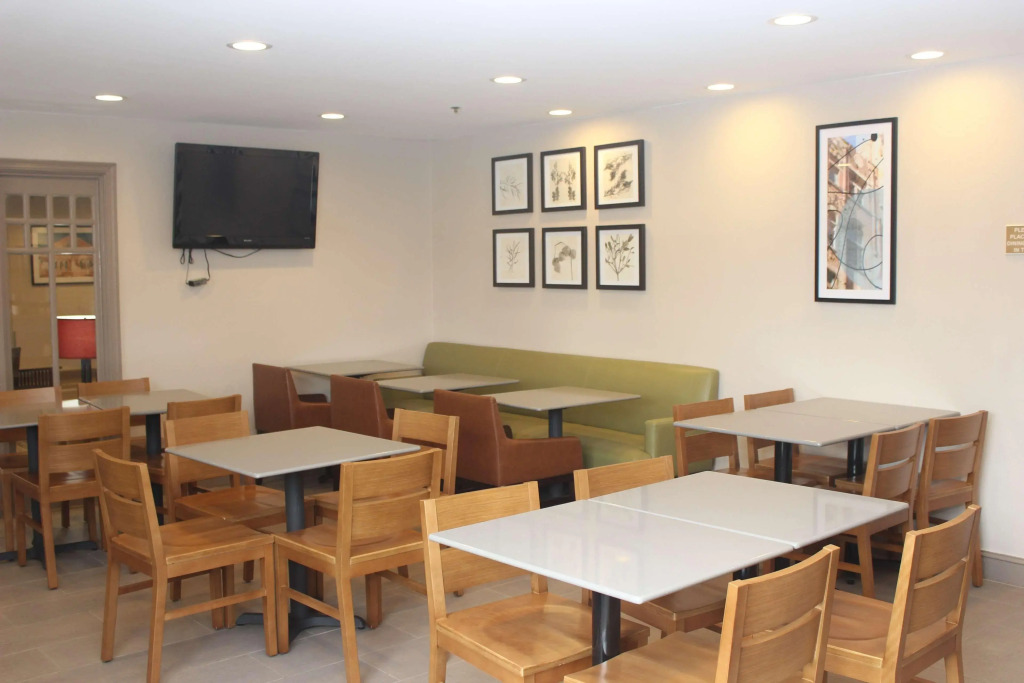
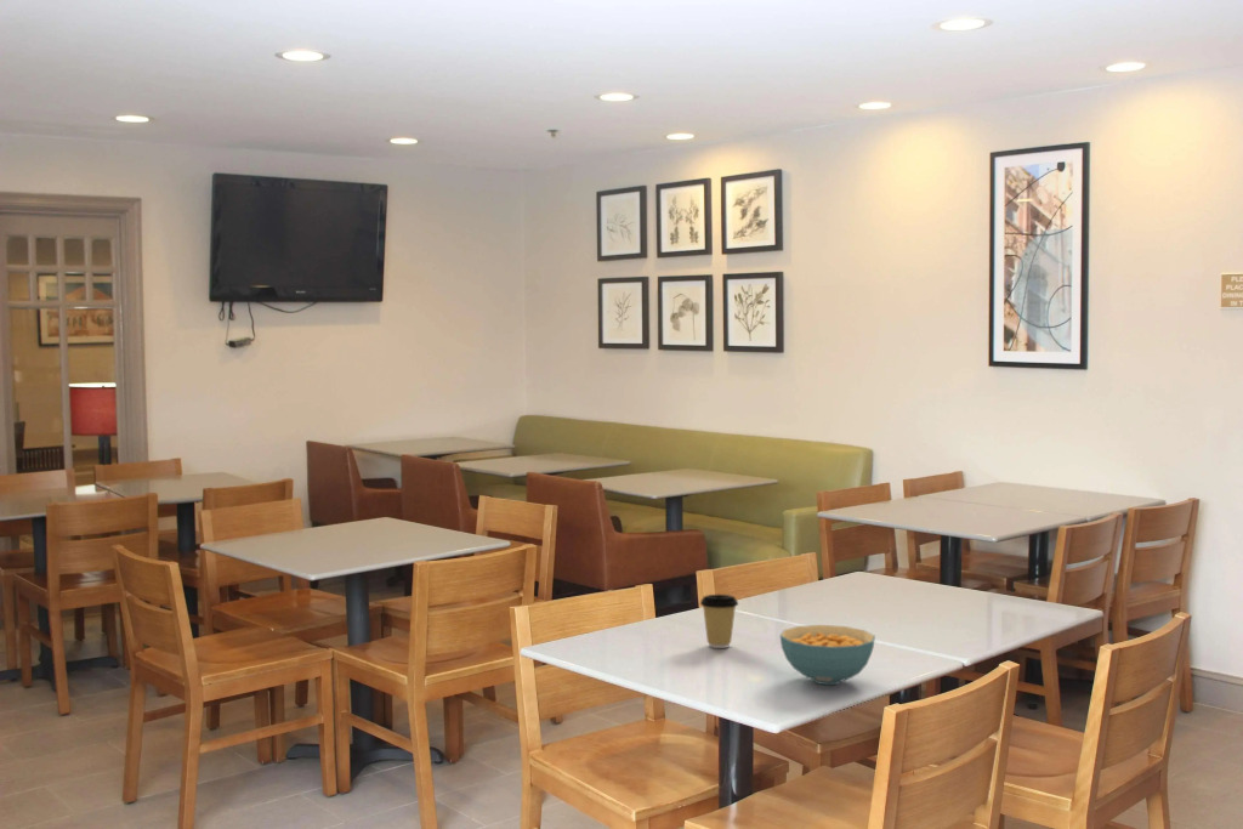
+ cereal bowl [779,624,876,686]
+ coffee cup [699,594,739,649]
